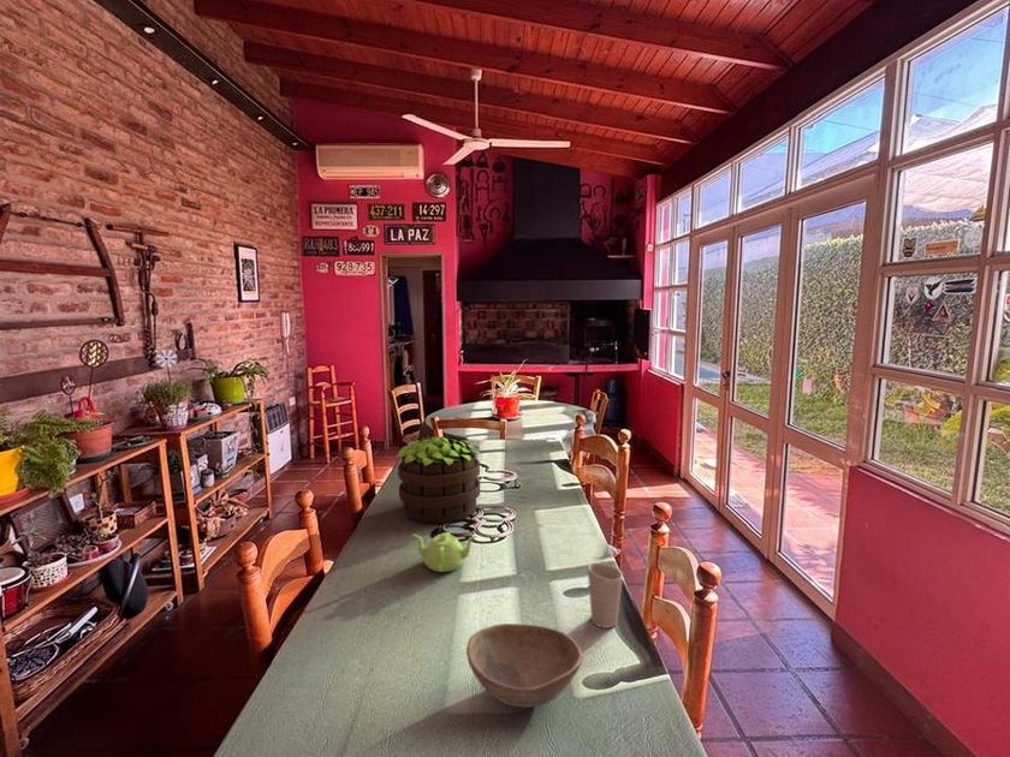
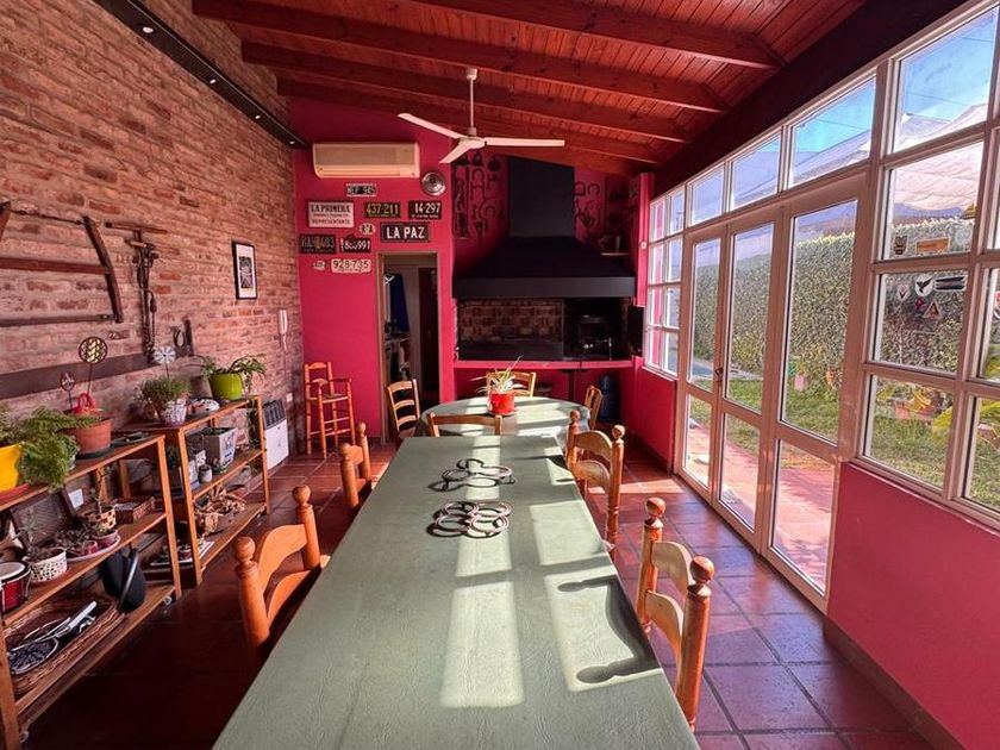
- bowl [465,622,584,709]
- potted plant [394,435,482,524]
- teapot [412,531,477,573]
- cup [587,561,624,630]
